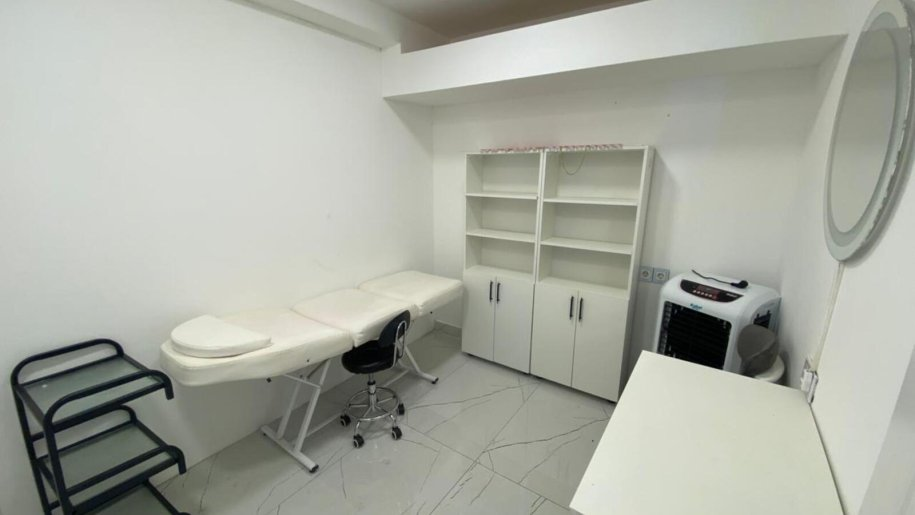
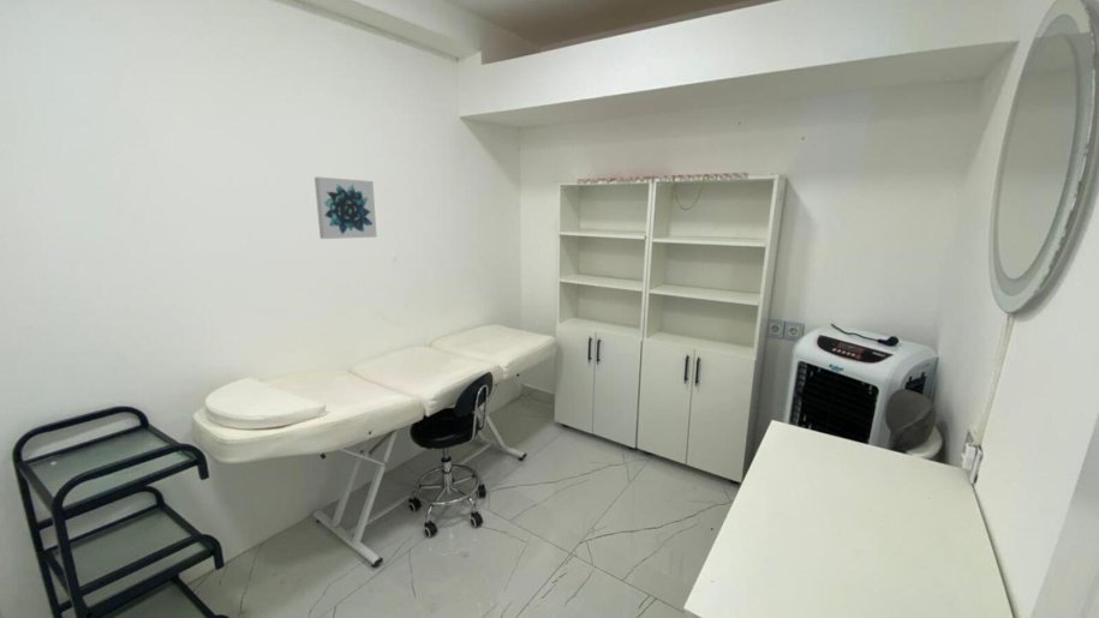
+ wall art [313,176,378,240]
